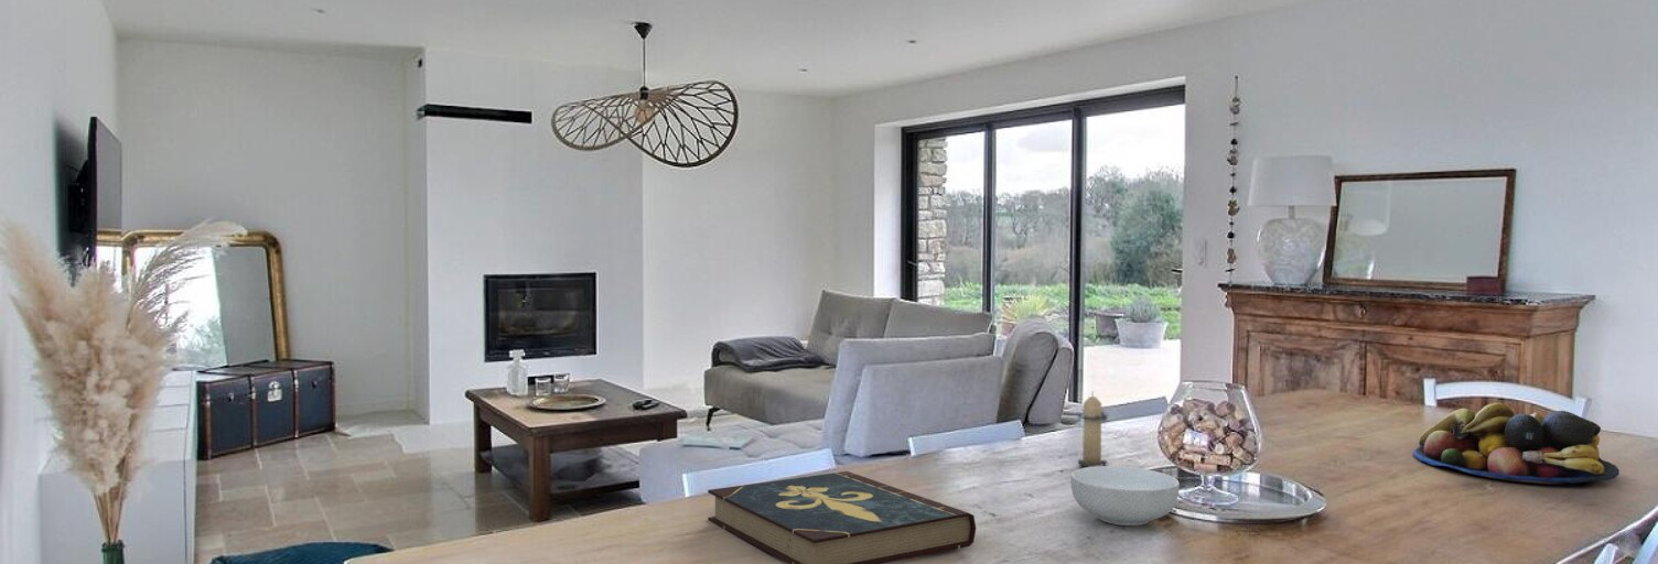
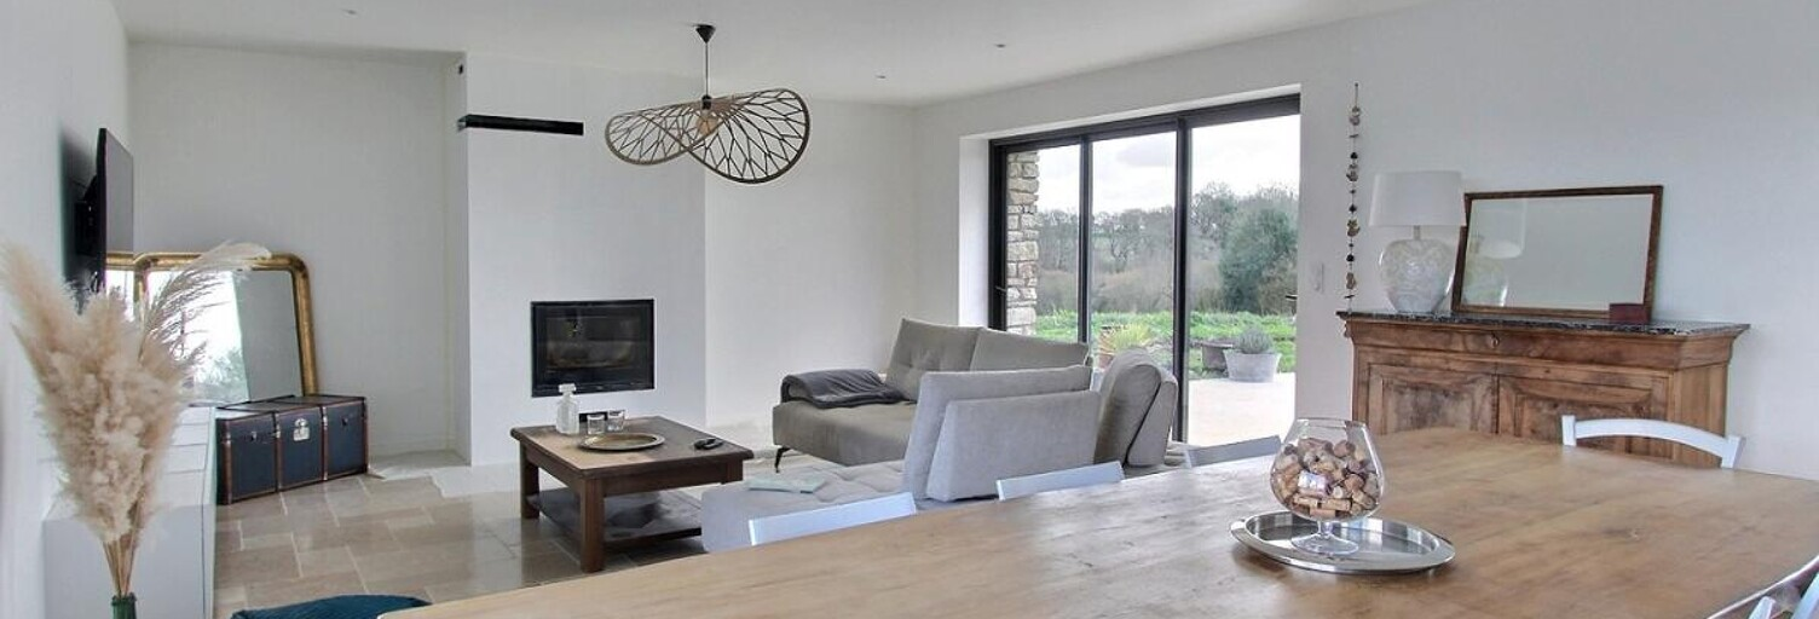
- book [707,470,977,564]
- candle [1074,390,1110,468]
- fruit bowl [1412,402,1621,485]
- cereal bowl [1070,465,1181,527]
